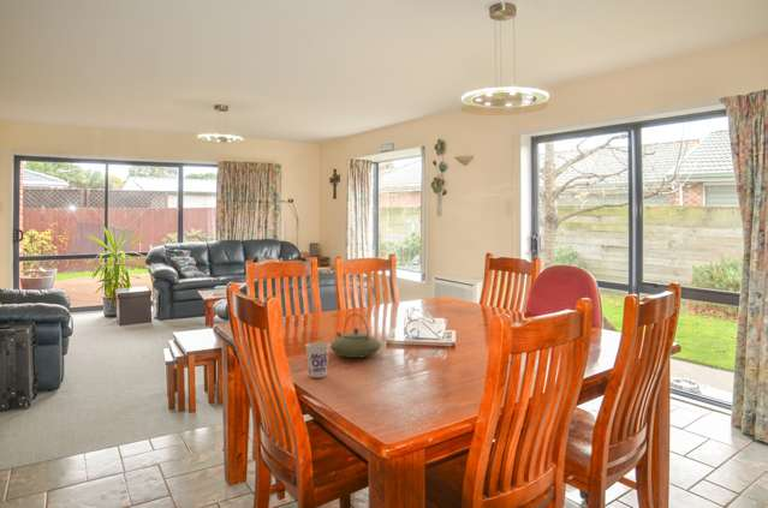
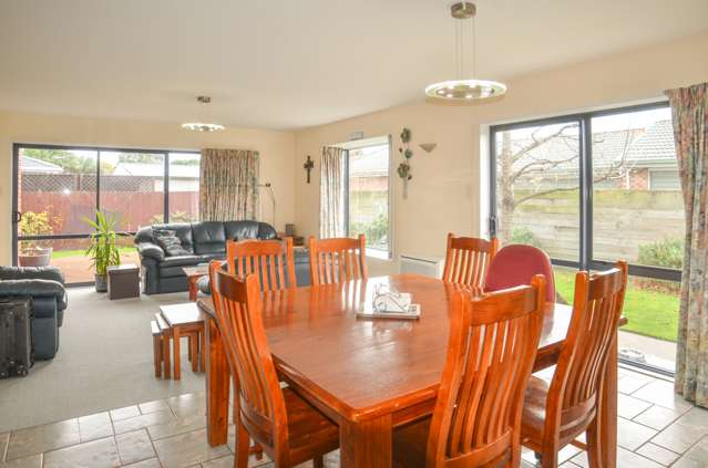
- teapot [329,312,382,359]
- cup [304,341,332,378]
